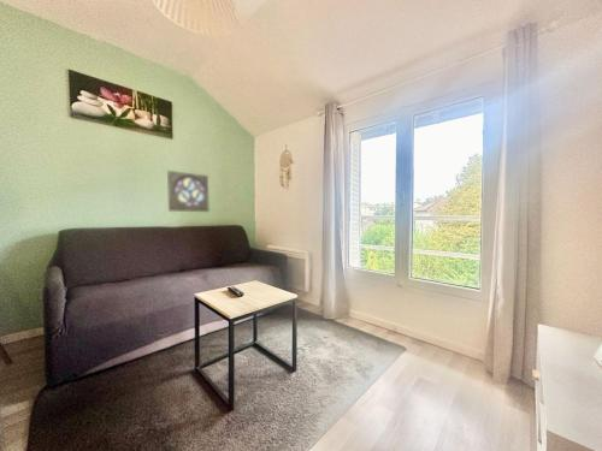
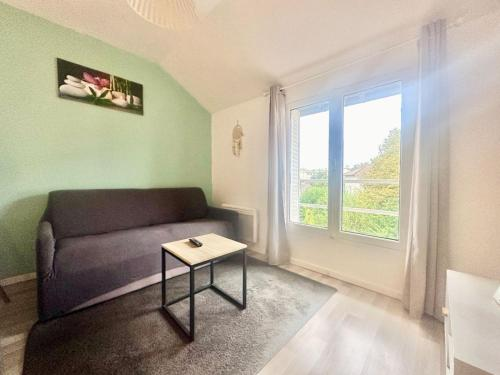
- wall ornament [166,170,211,213]
